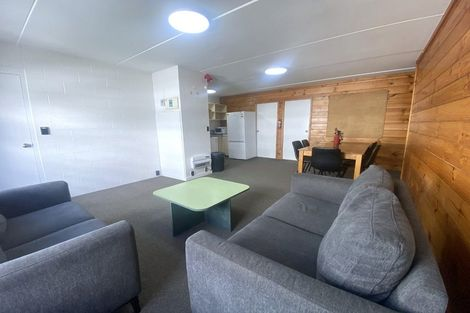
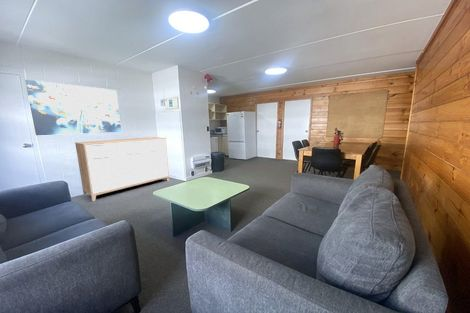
+ sideboard [74,136,170,202]
+ wall art [24,79,122,136]
